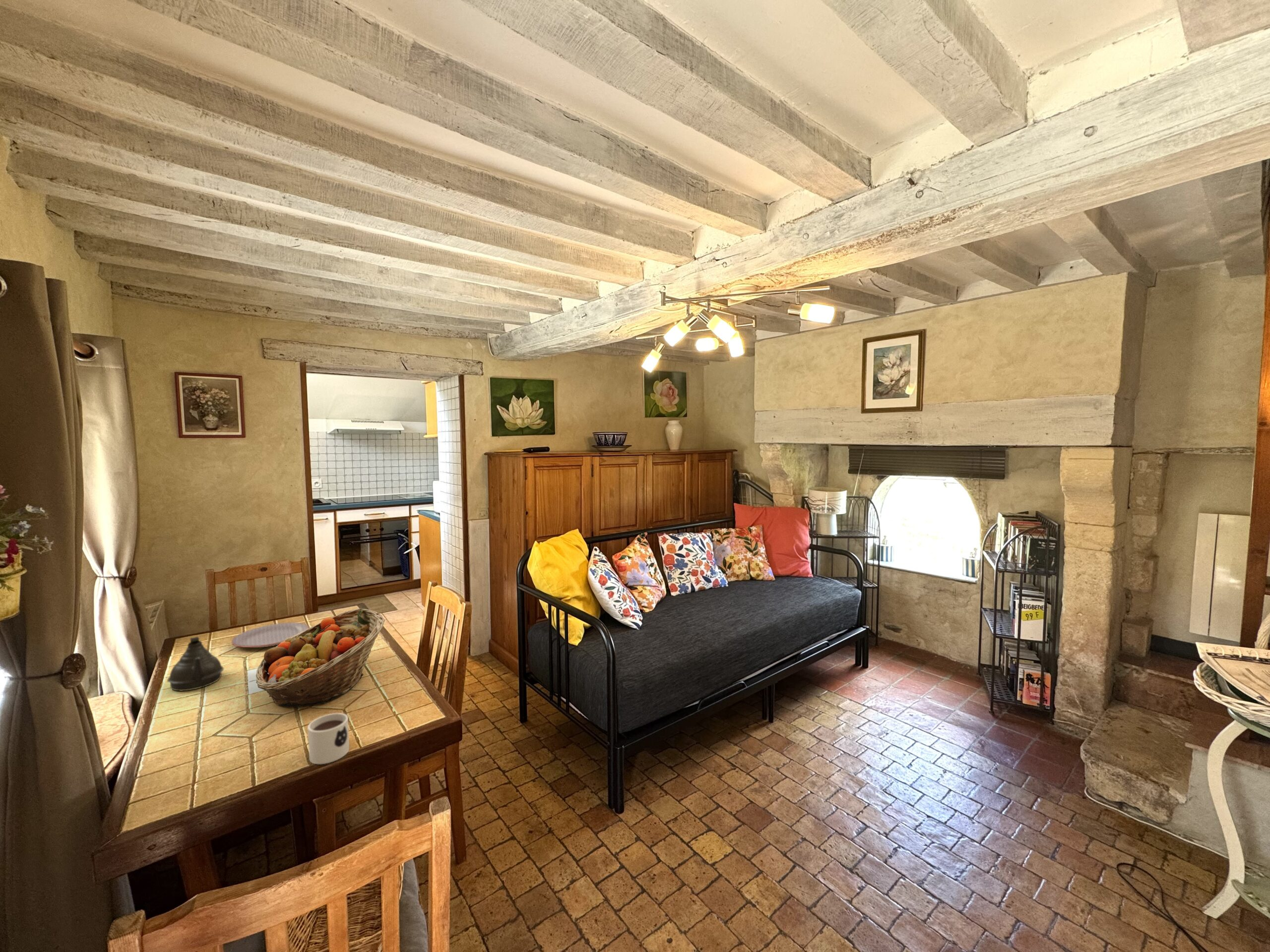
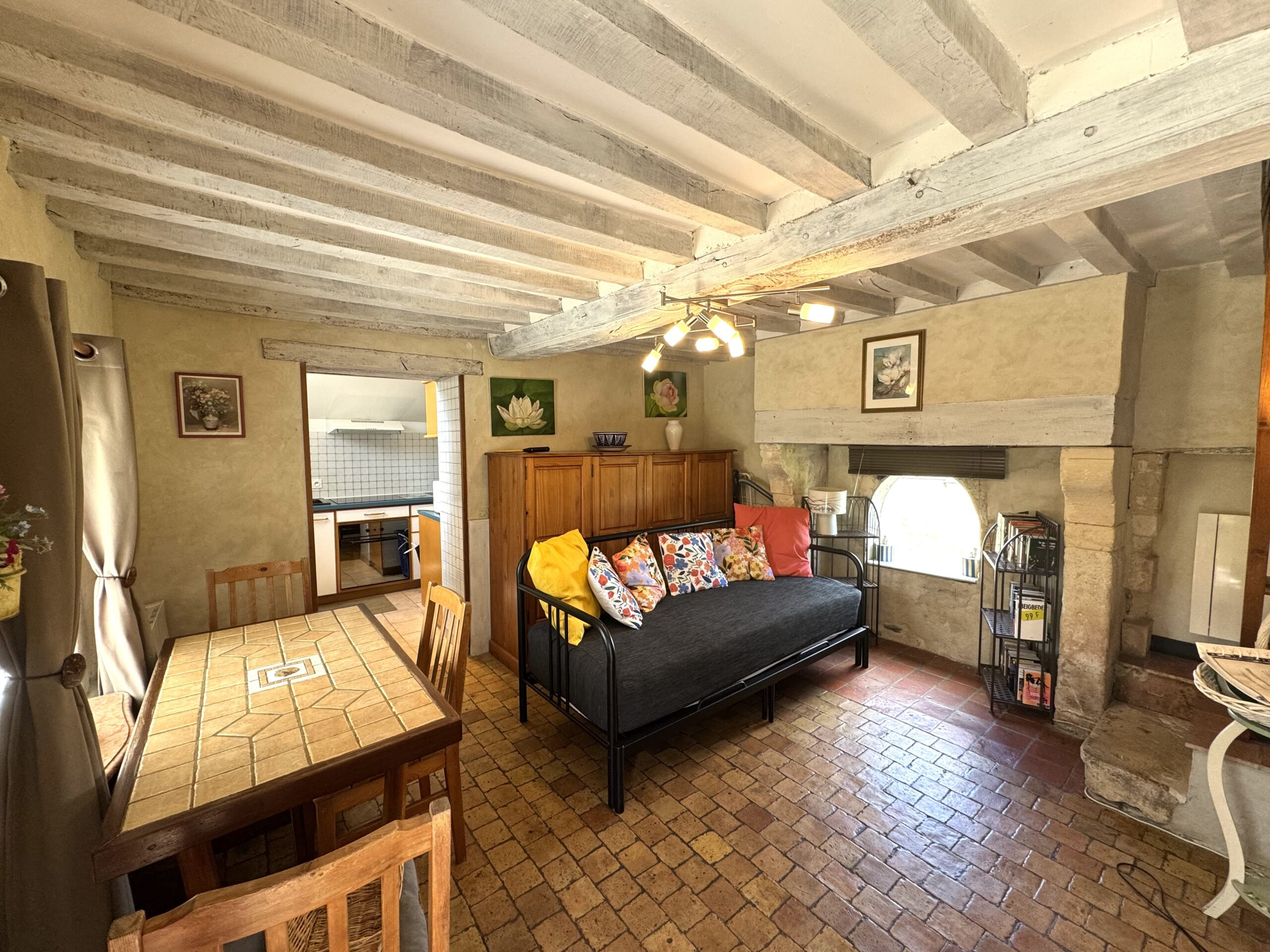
- teapot [167,636,224,692]
- fruit basket [255,608,385,708]
- plate [231,622,310,648]
- mug [307,713,350,765]
